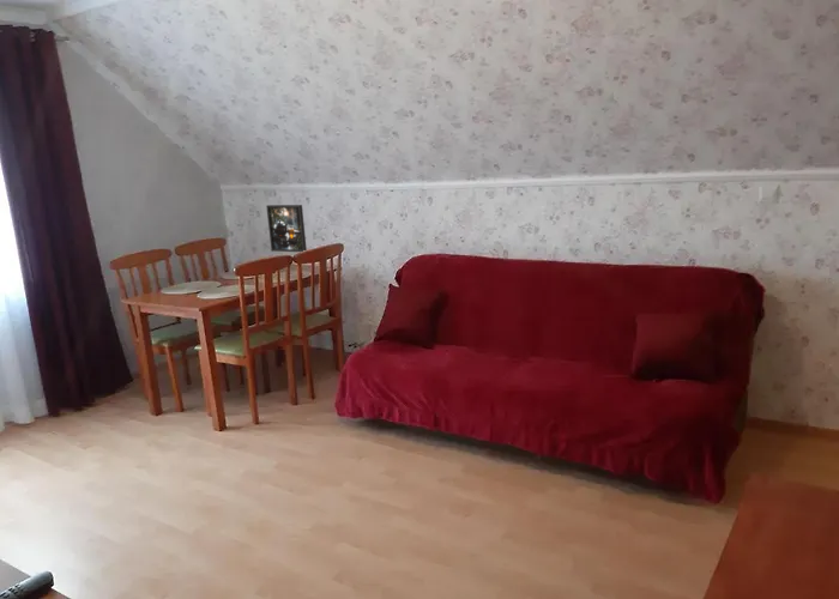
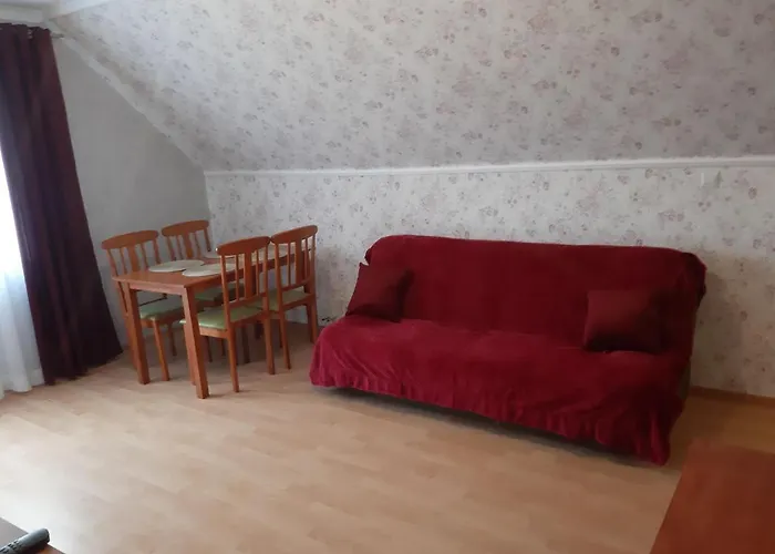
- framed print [265,204,308,253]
